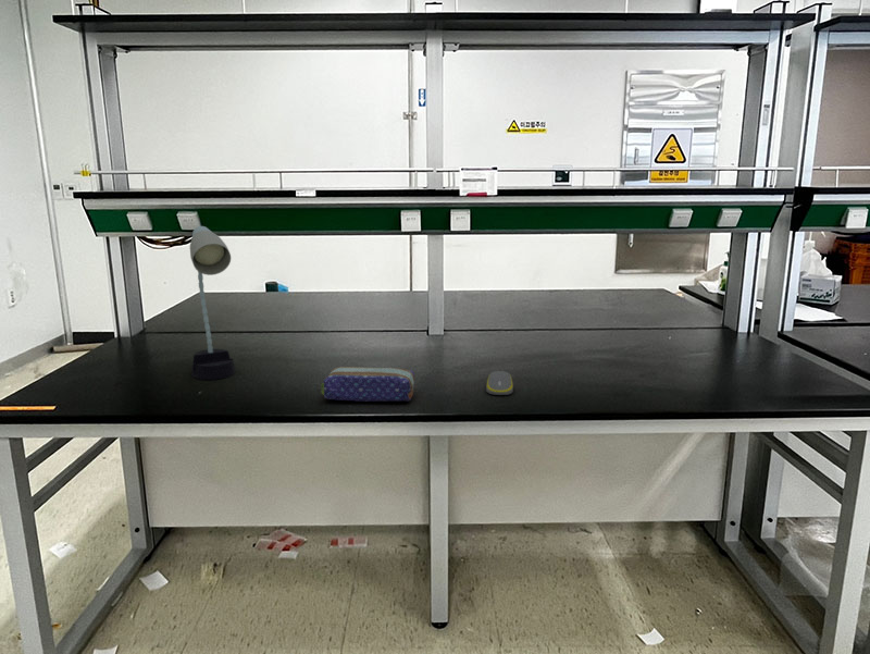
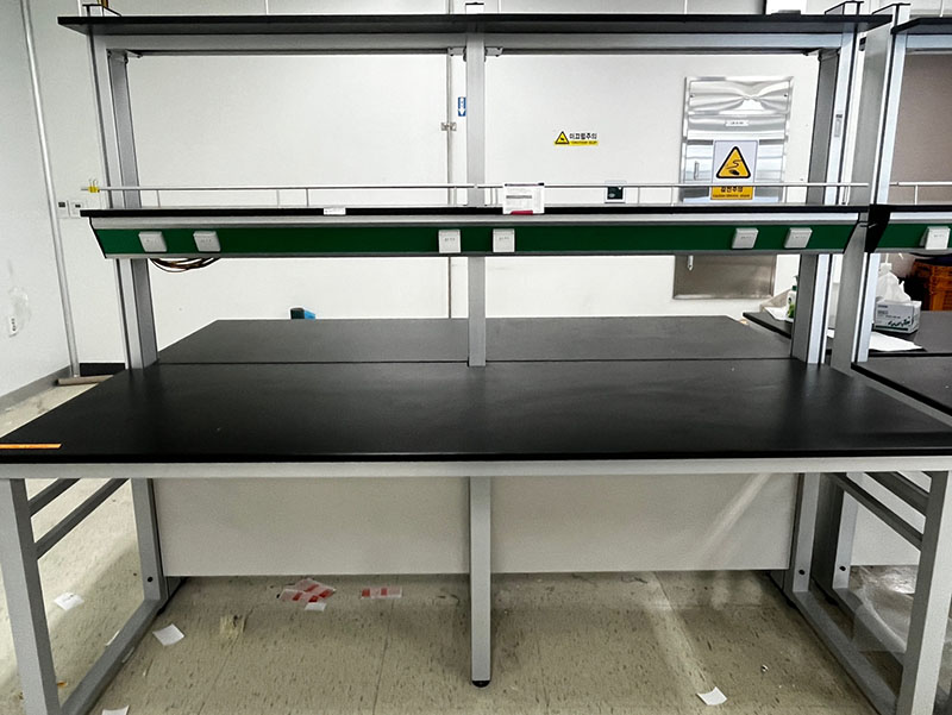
- desk lamp [189,225,237,381]
- computer mouse [485,370,514,396]
- pencil case [320,366,415,403]
